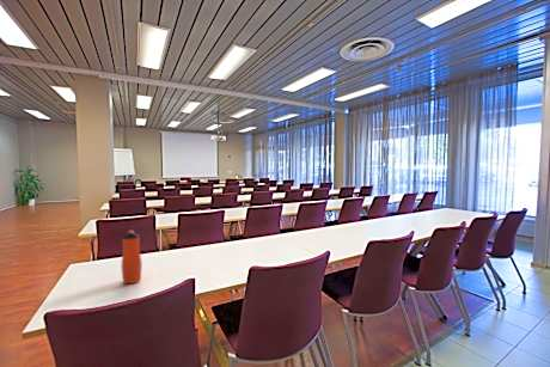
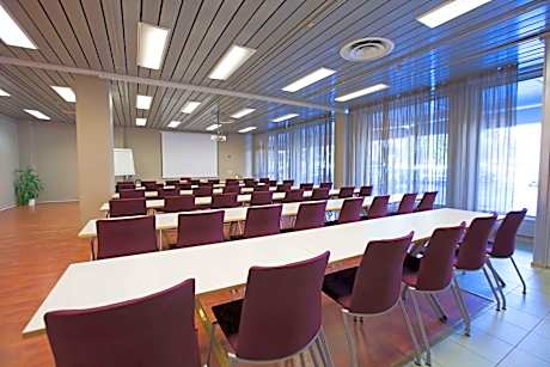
- water bottle [121,230,143,285]
